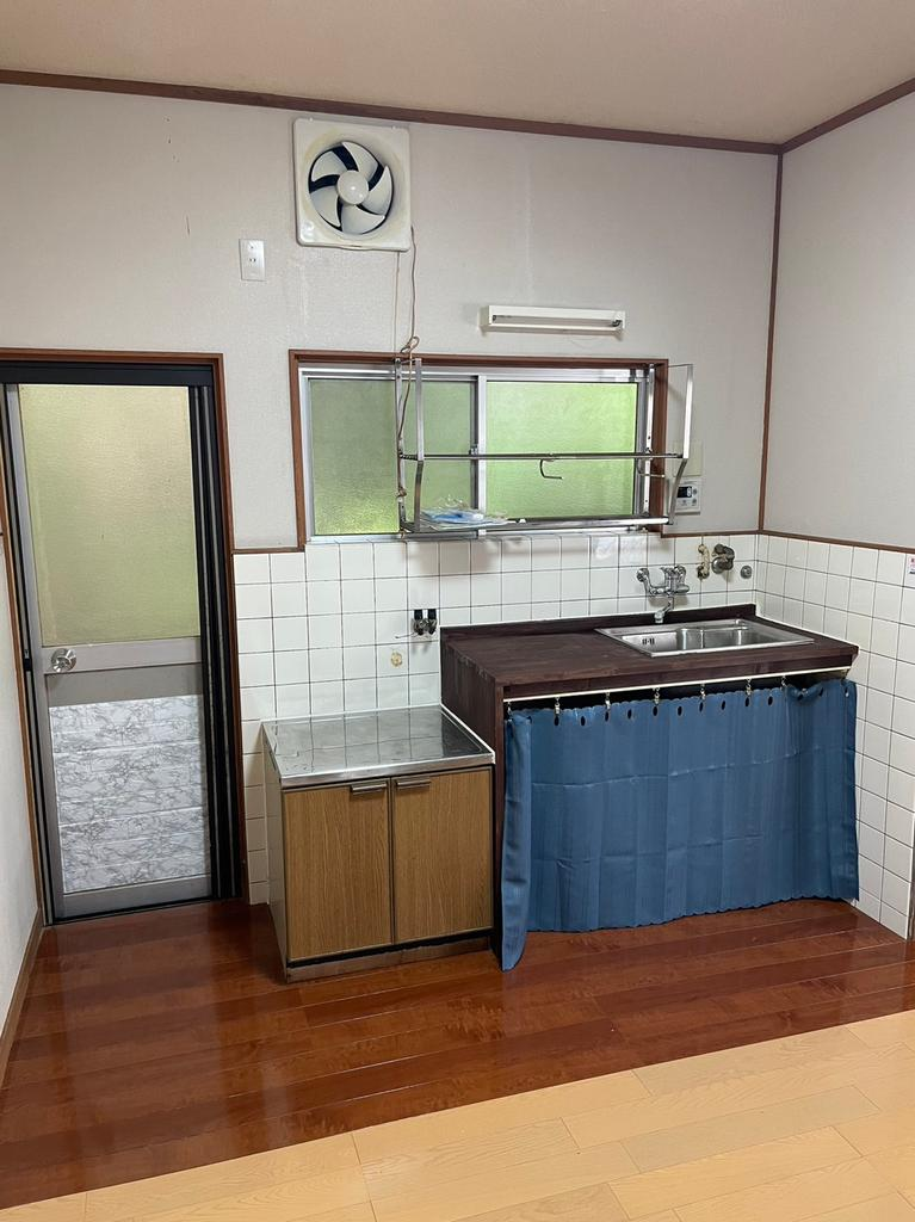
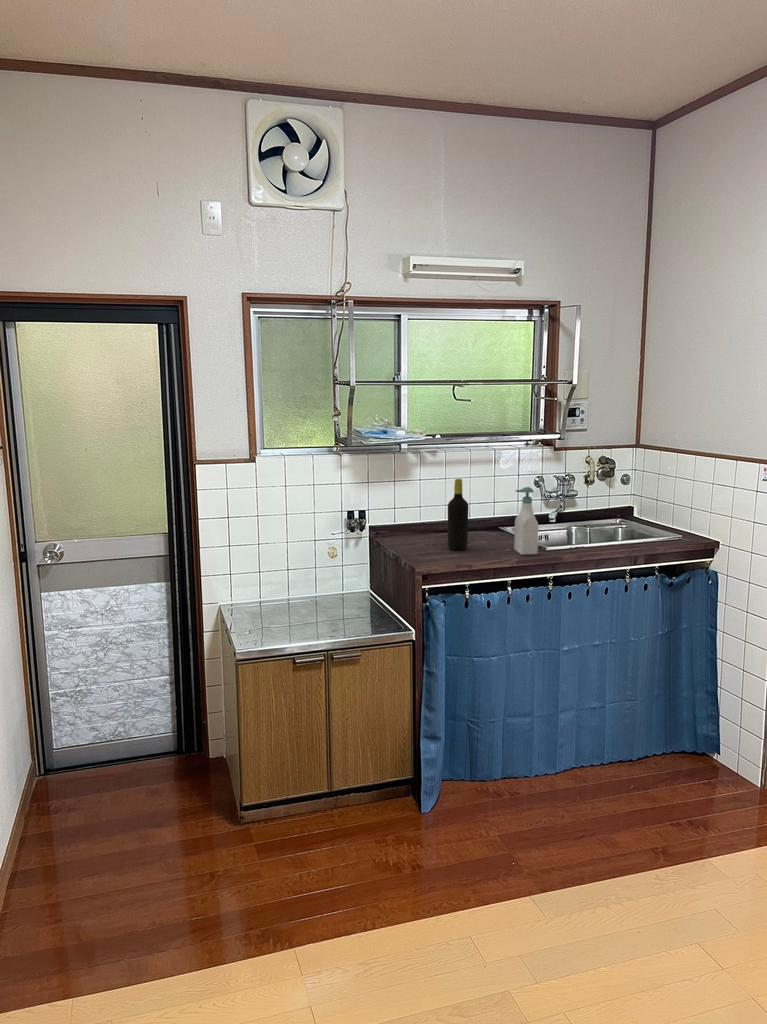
+ soap bottle [513,486,539,556]
+ bottle [447,478,469,551]
